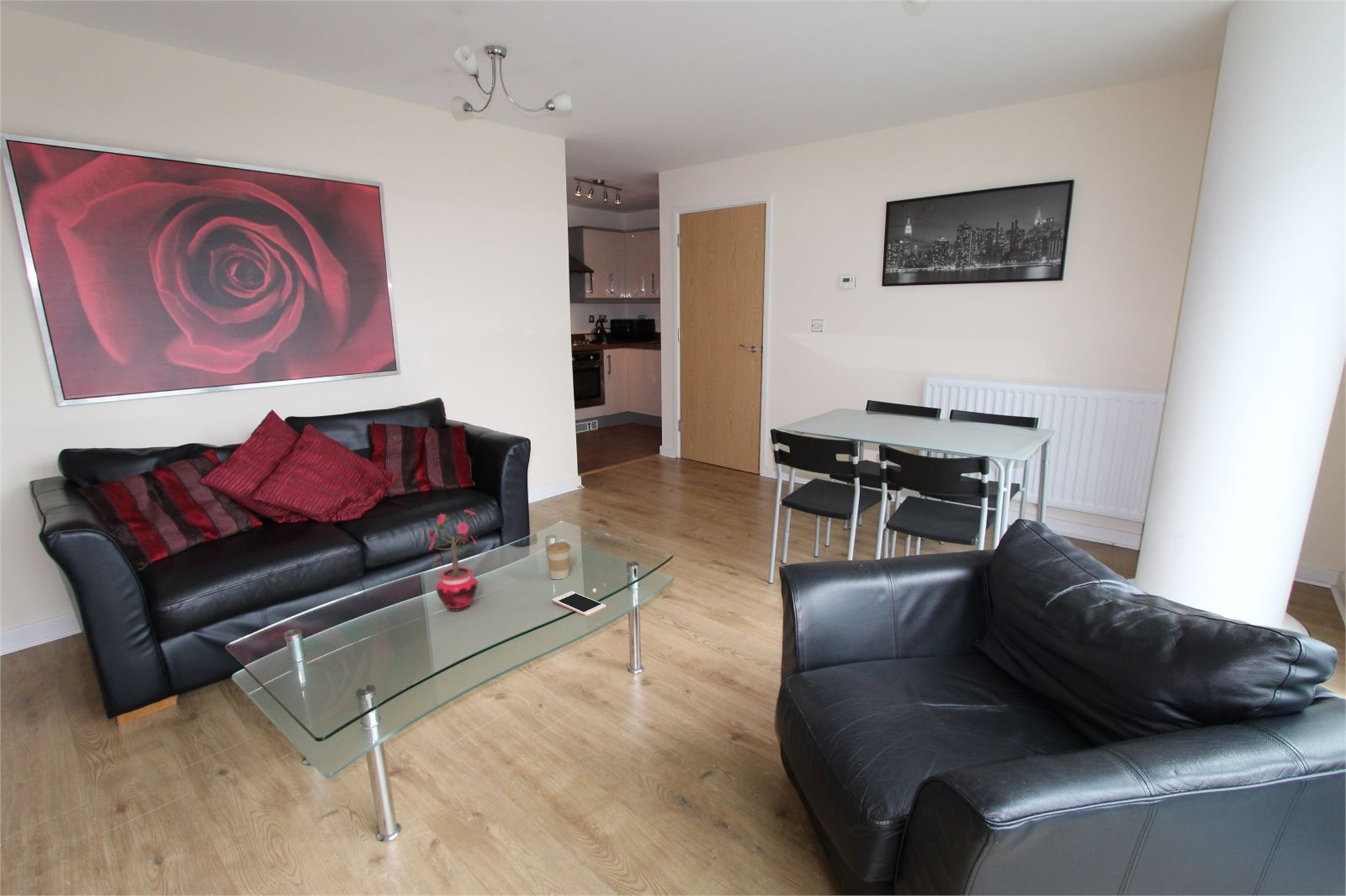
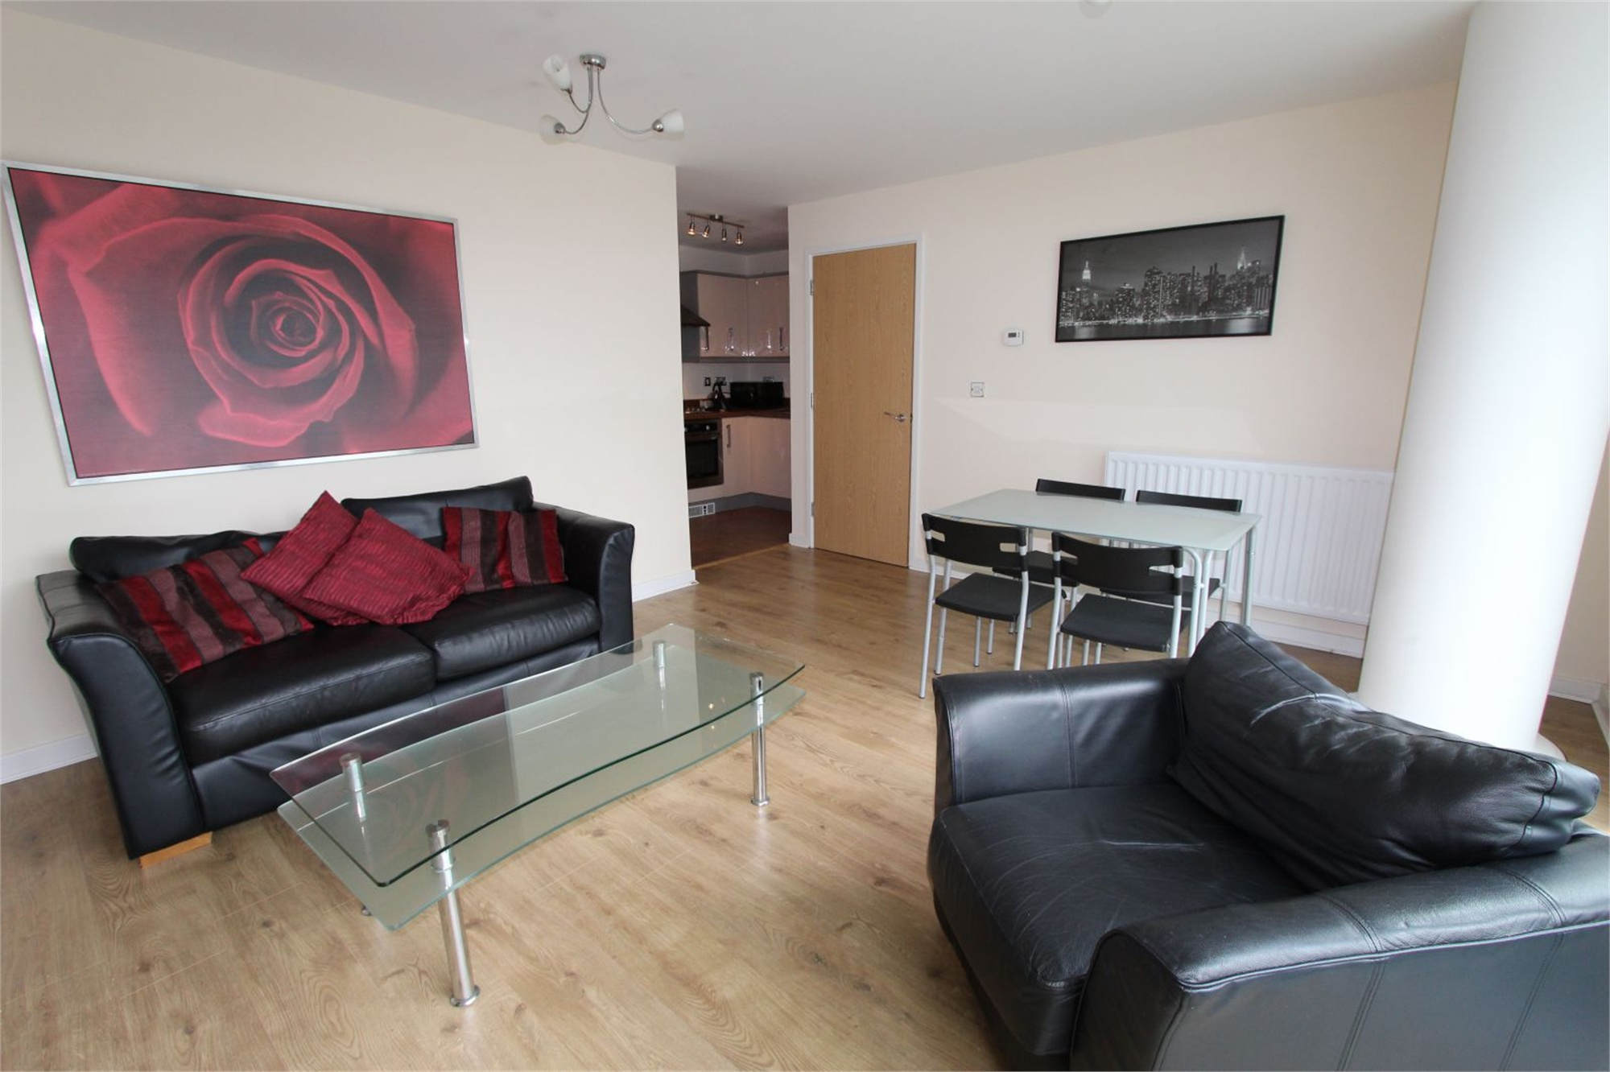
- coffee cup [545,541,571,581]
- cell phone [552,591,607,617]
- potted plant [427,508,479,612]
